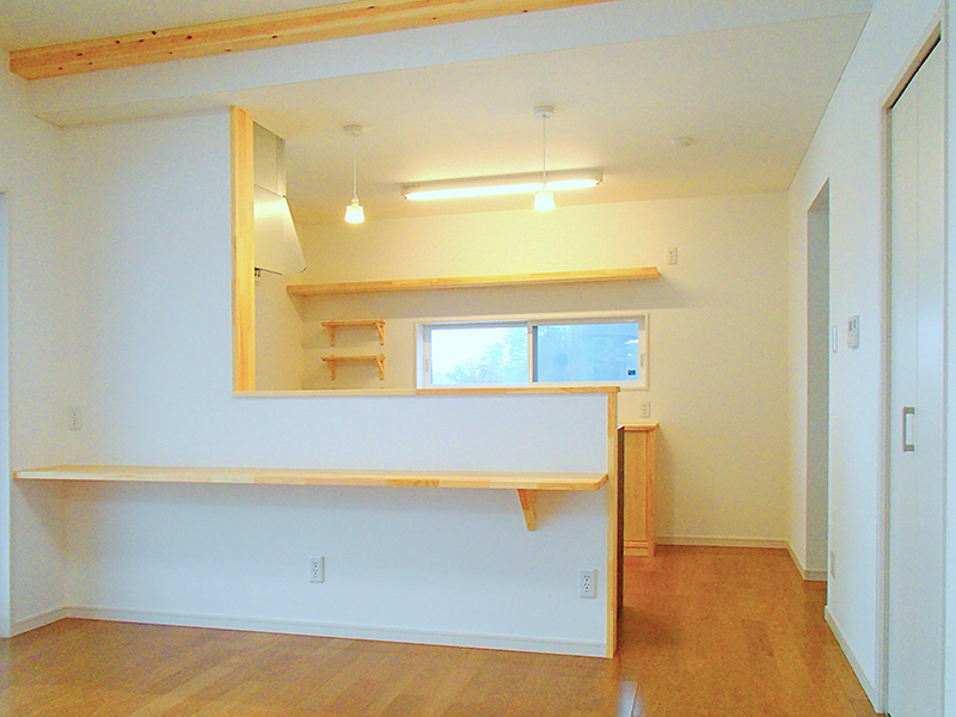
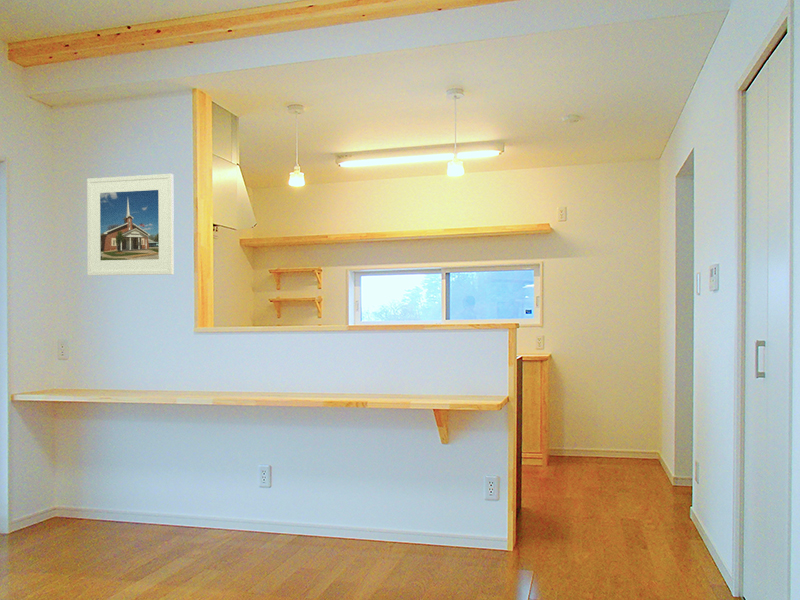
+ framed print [86,173,175,276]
